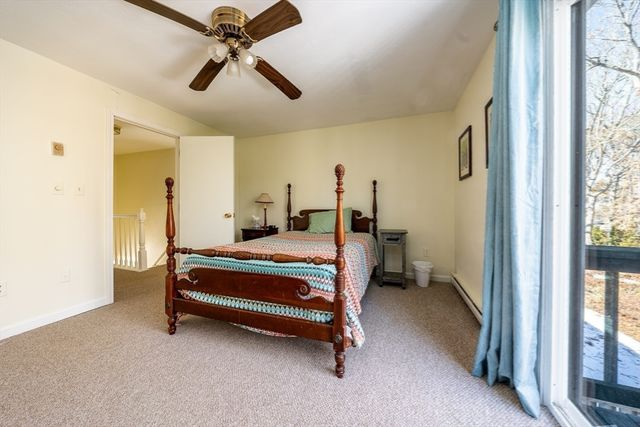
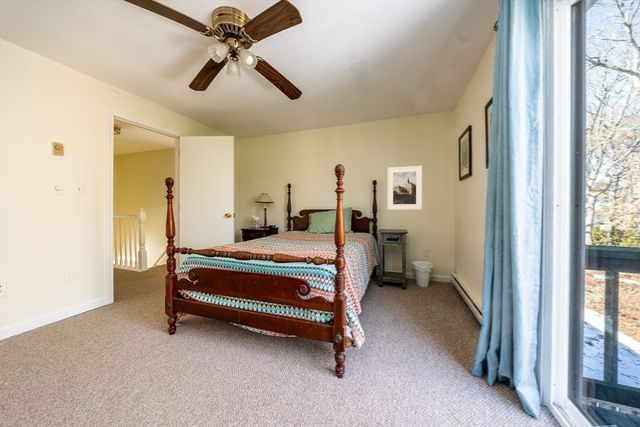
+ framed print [387,165,423,211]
